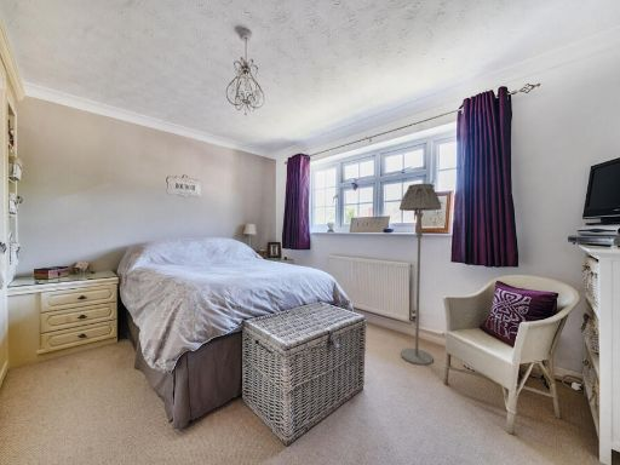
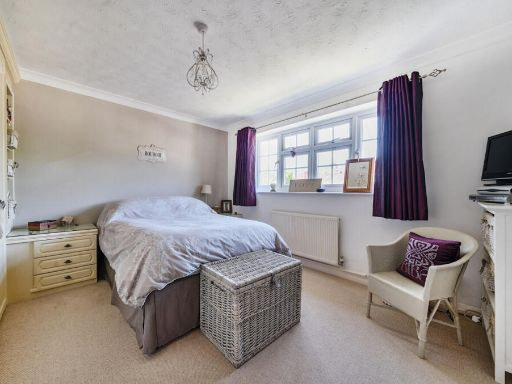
- floor lamp [398,183,443,366]
